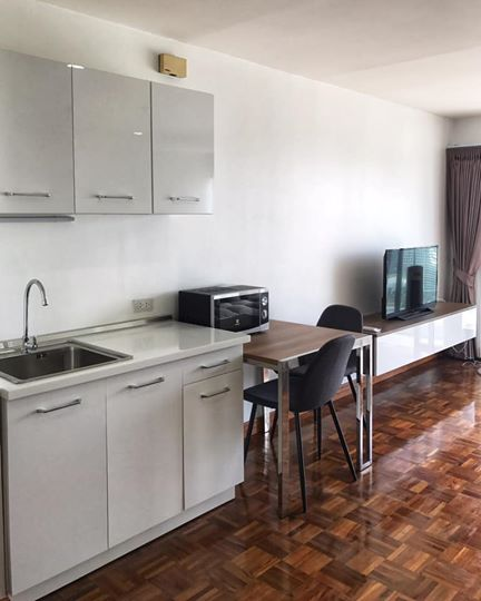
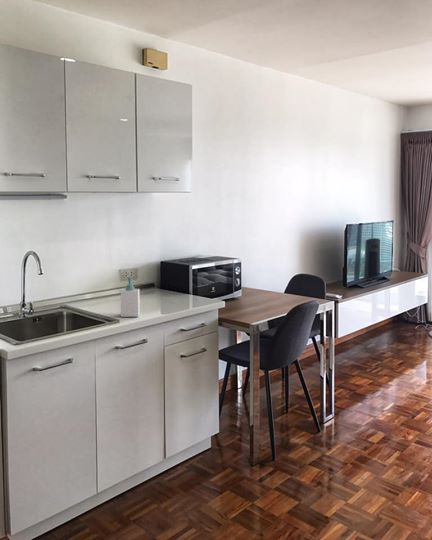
+ soap bottle [120,276,141,318]
